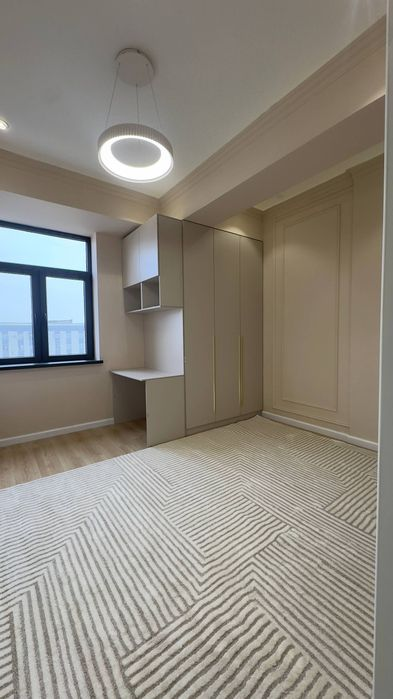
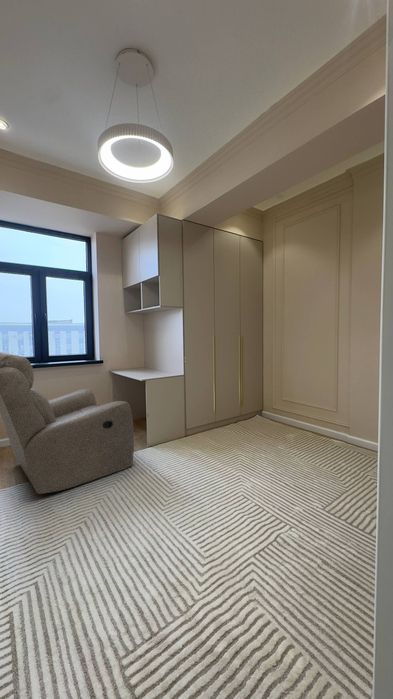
+ chair [0,351,135,495]
